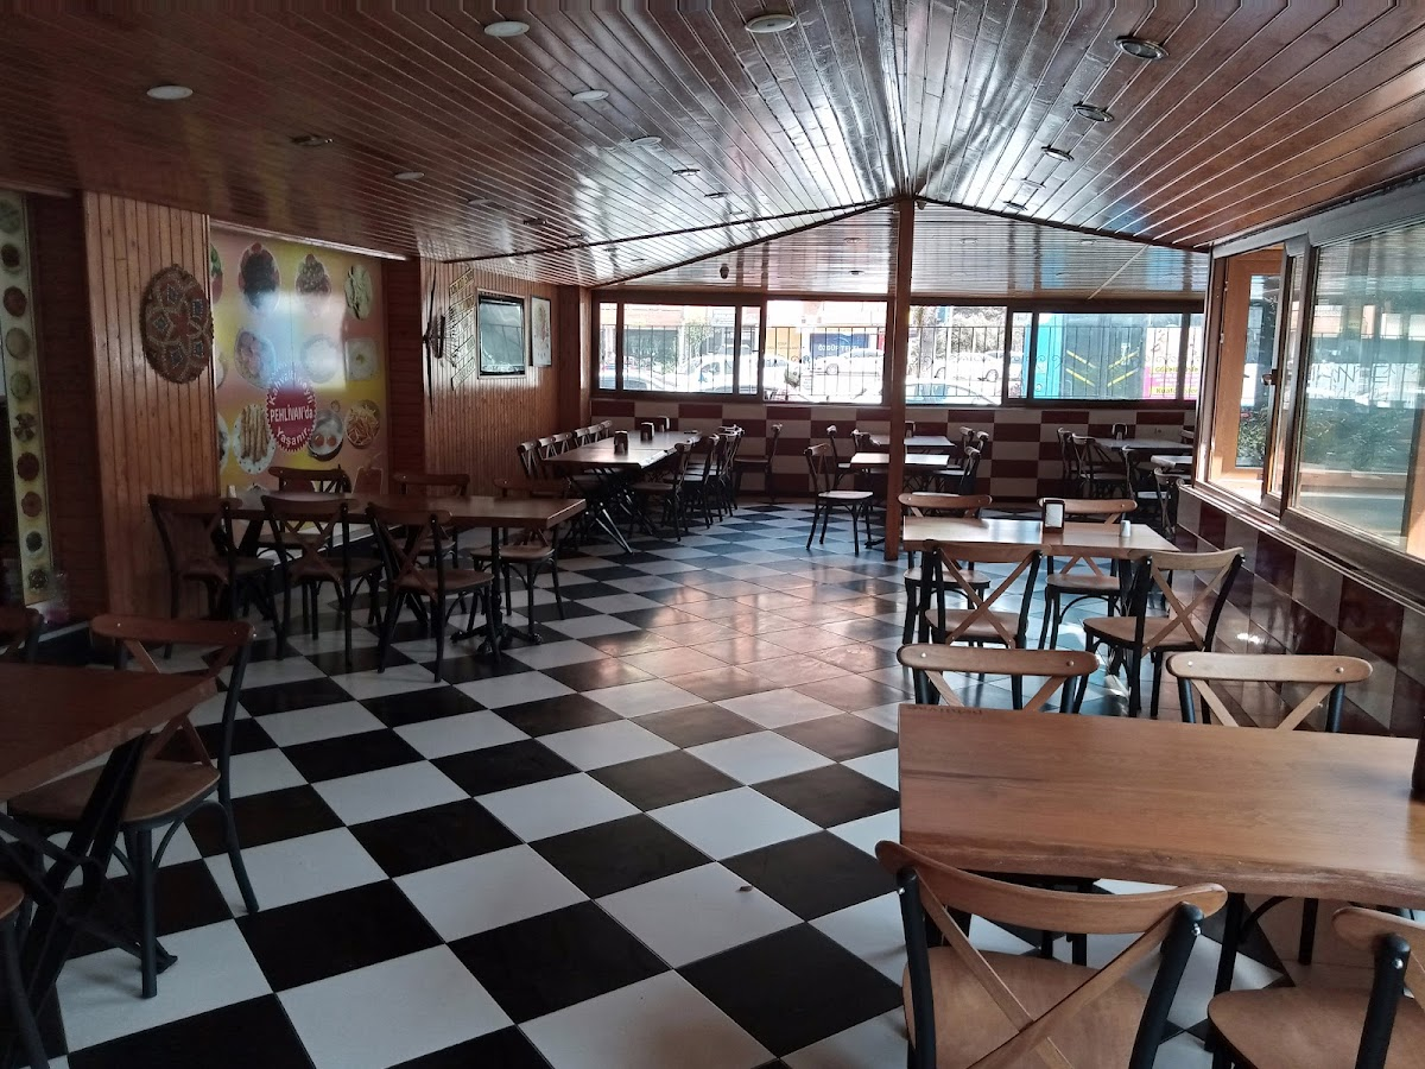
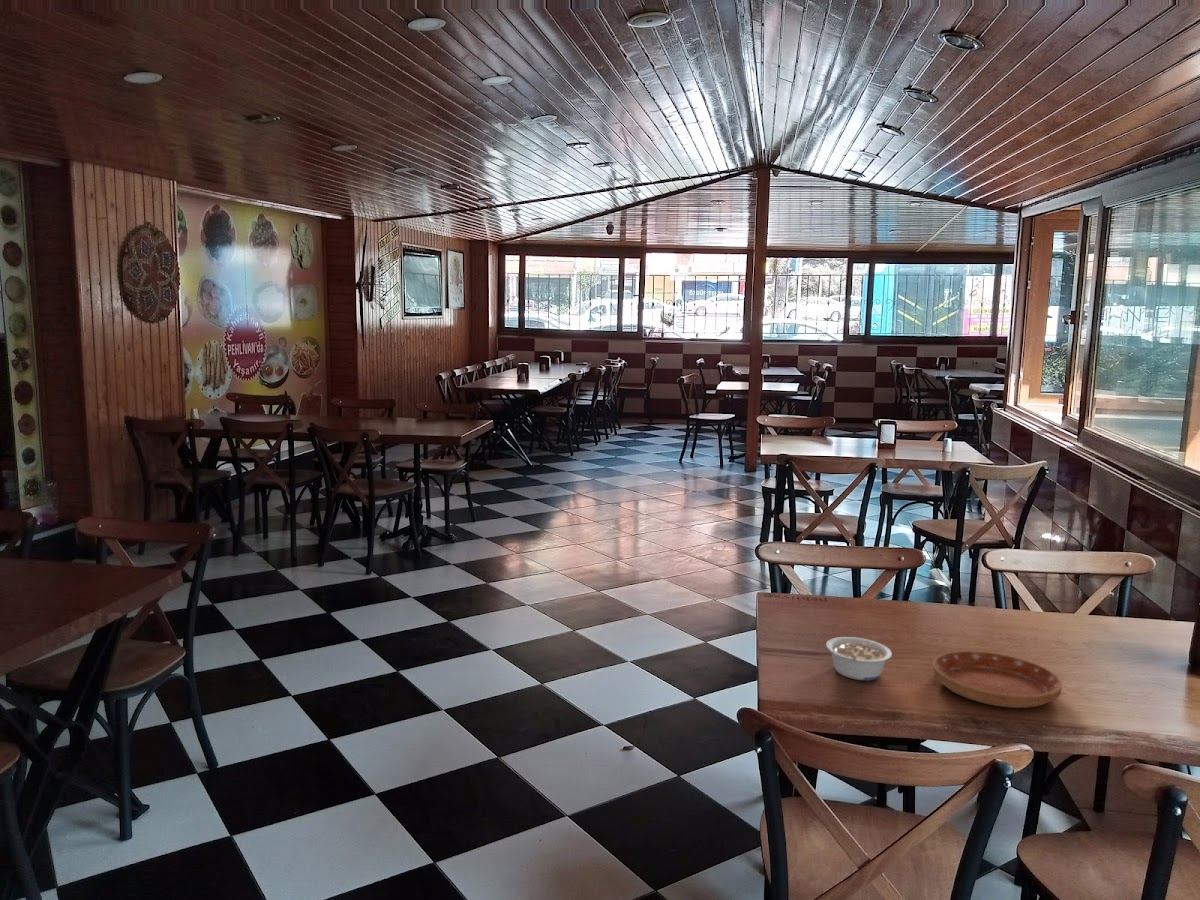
+ saucer [932,650,1063,709]
+ legume [825,636,893,681]
